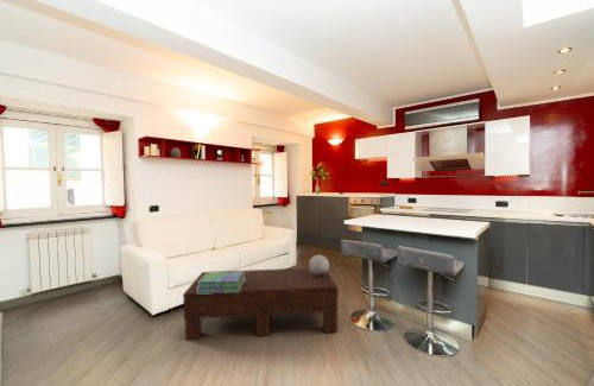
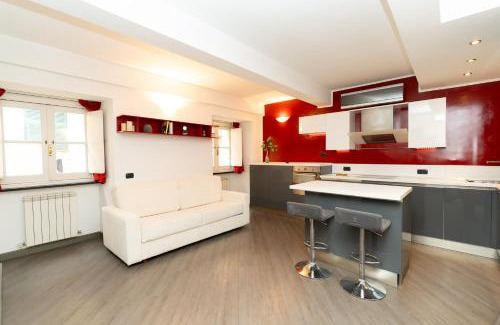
- decorative sphere [308,254,330,276]
- coffee table [182,267,339,341]
- stack of books [197,272,245,293]
